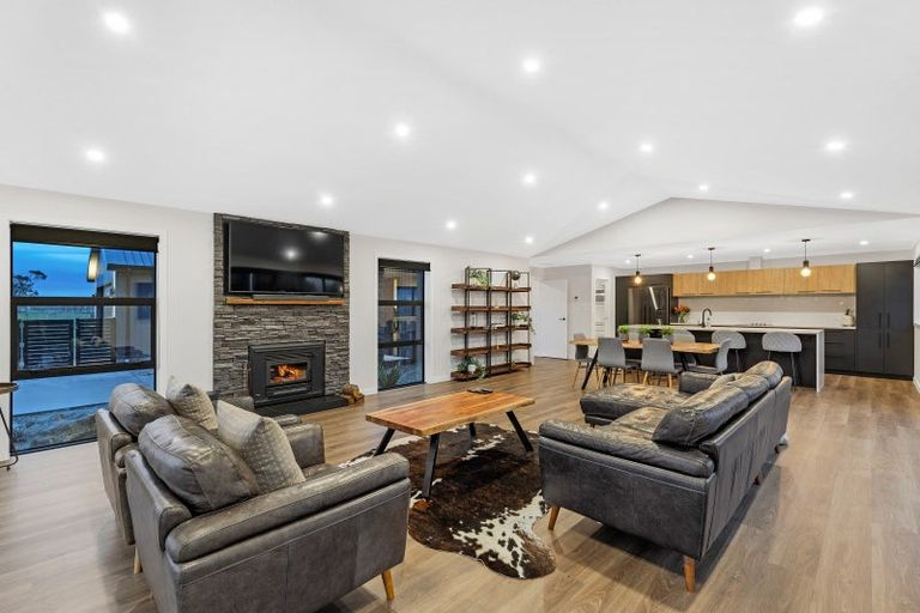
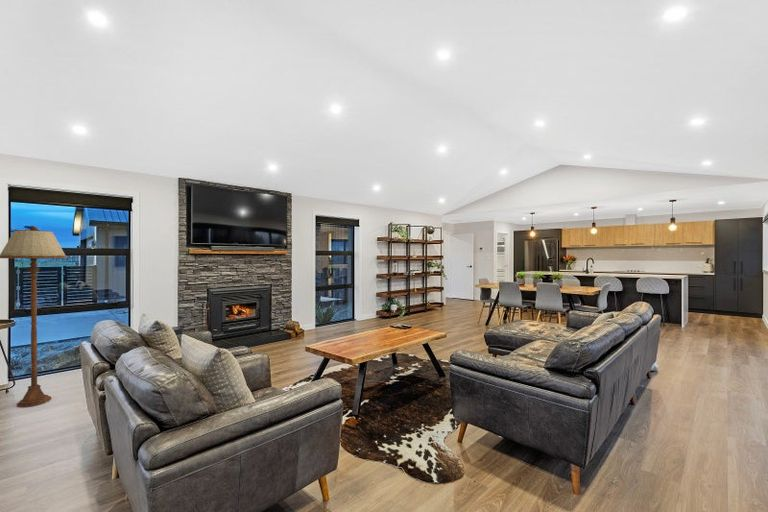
+ floor lamp [0,226,68,408]
